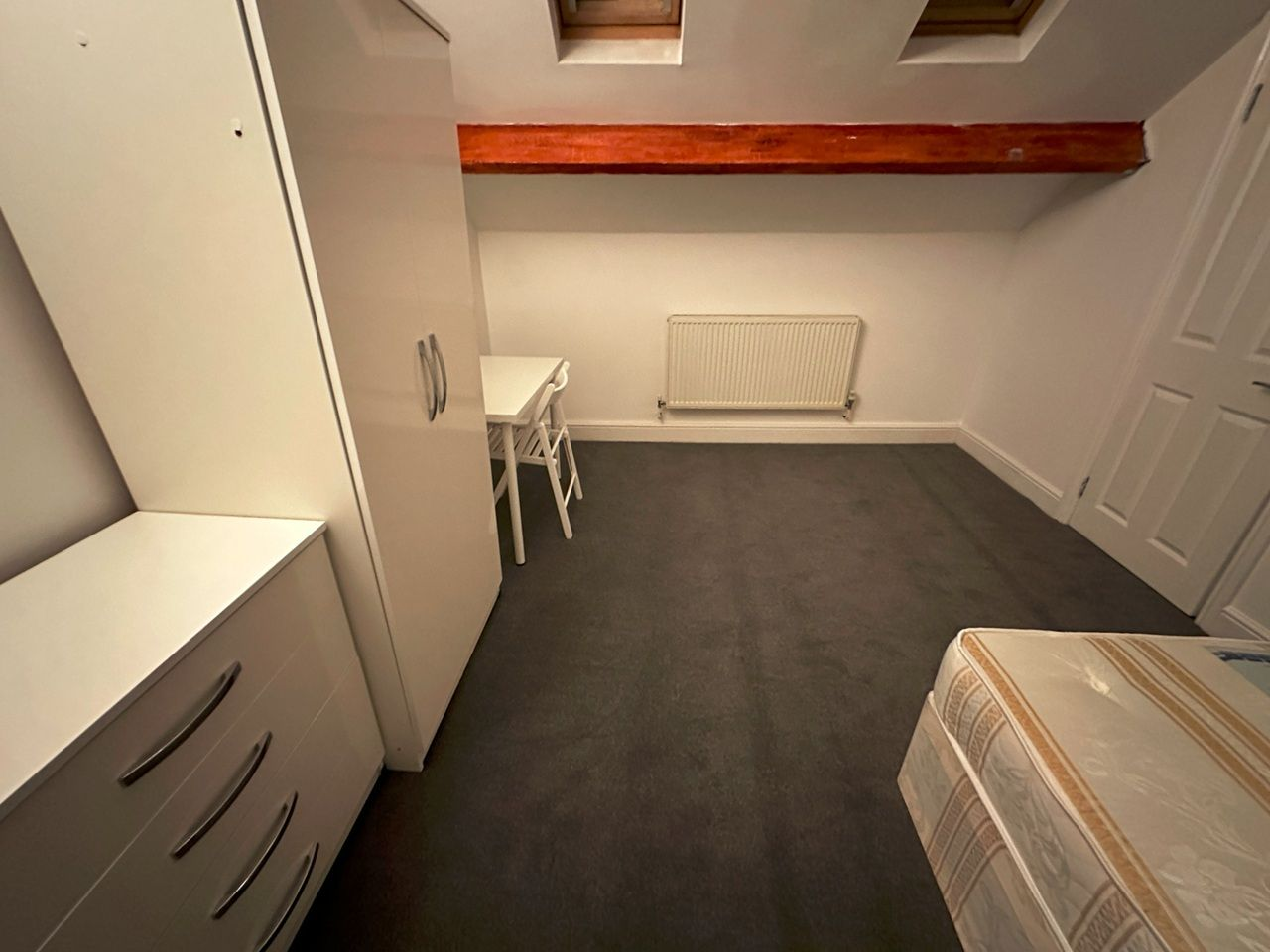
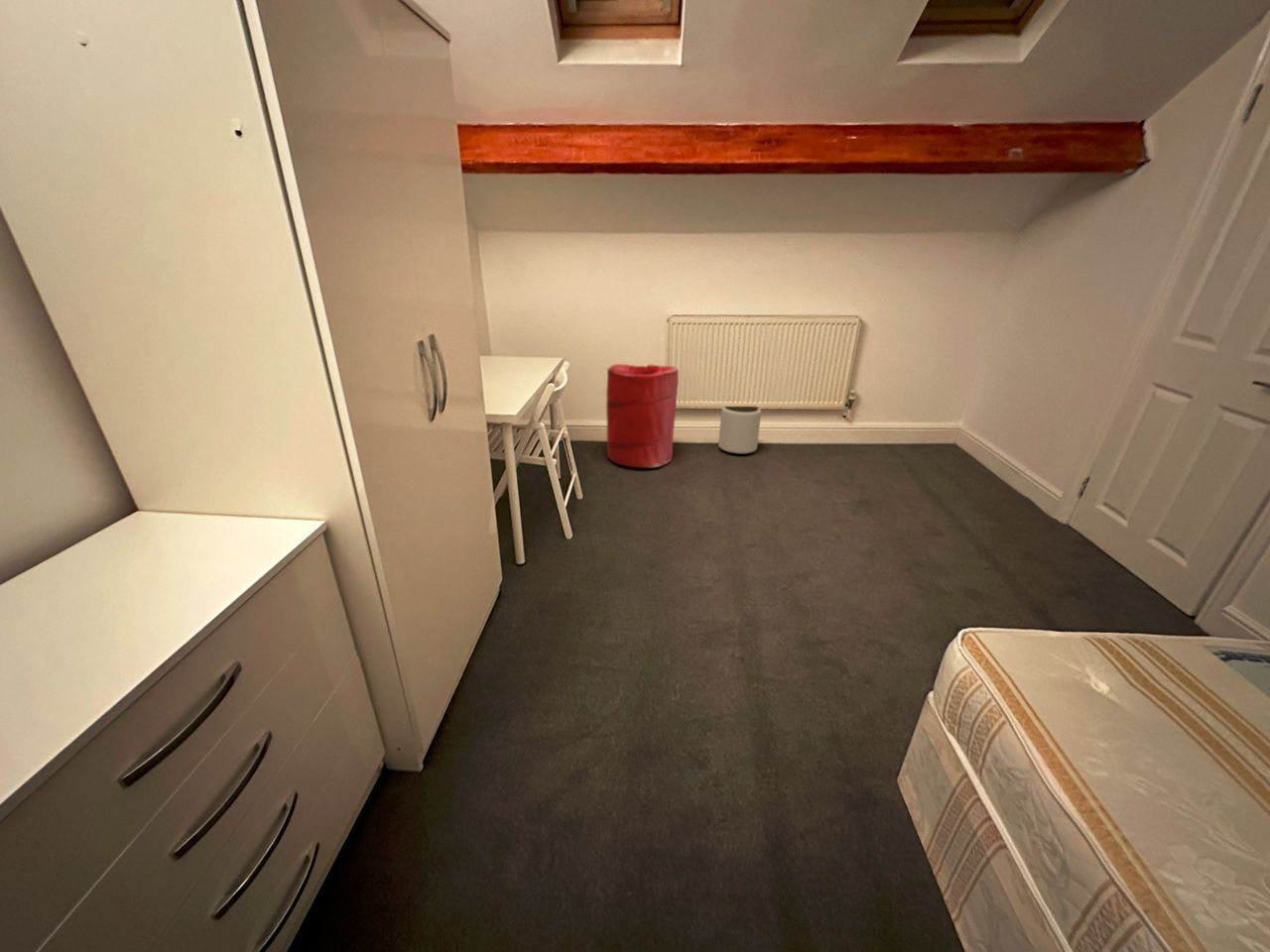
+ plant pot [717,406,762,455]
+ laundry hamper [605,363,680,468]
